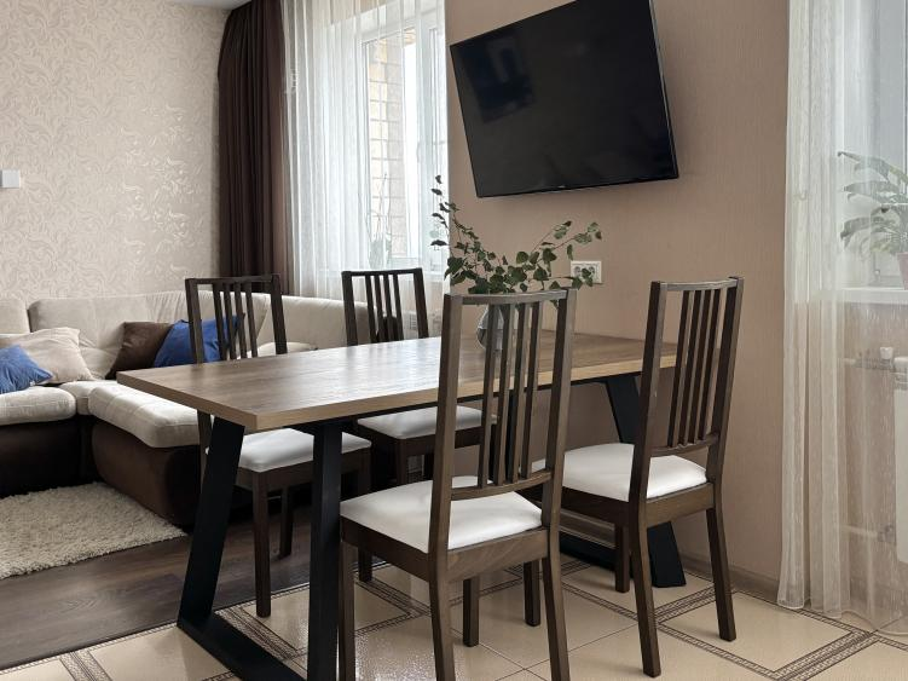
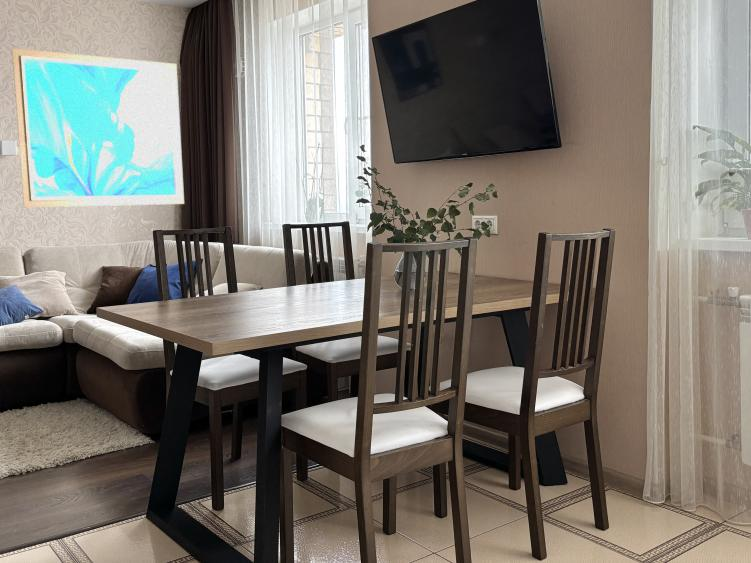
+ wall art [11,47,185,208]
